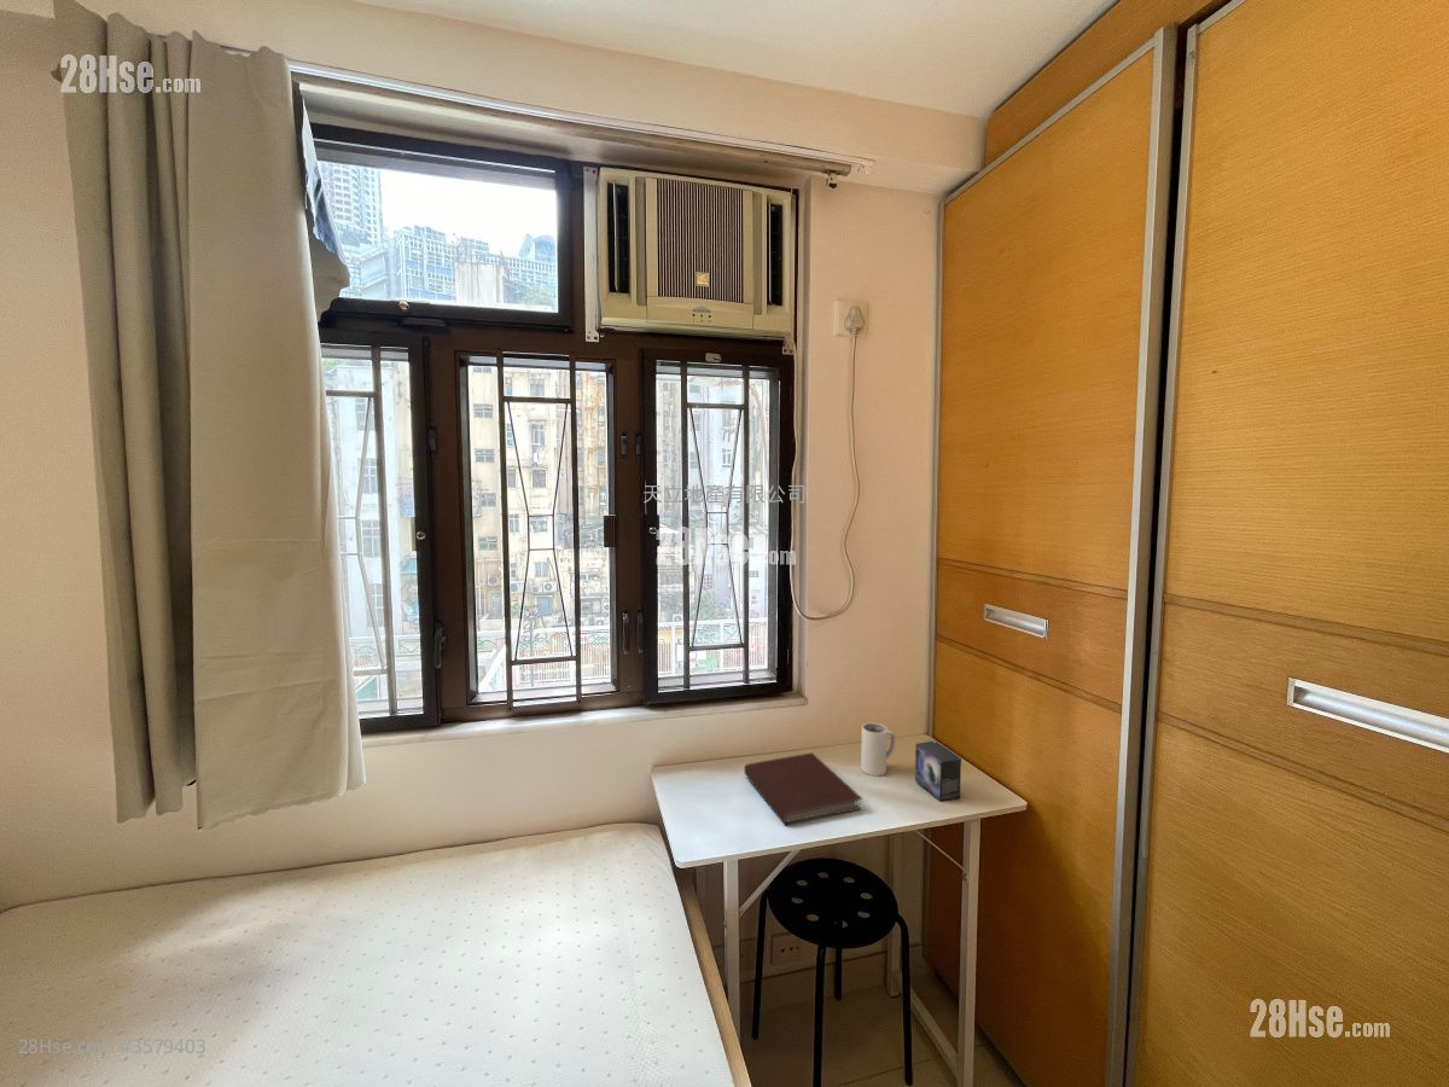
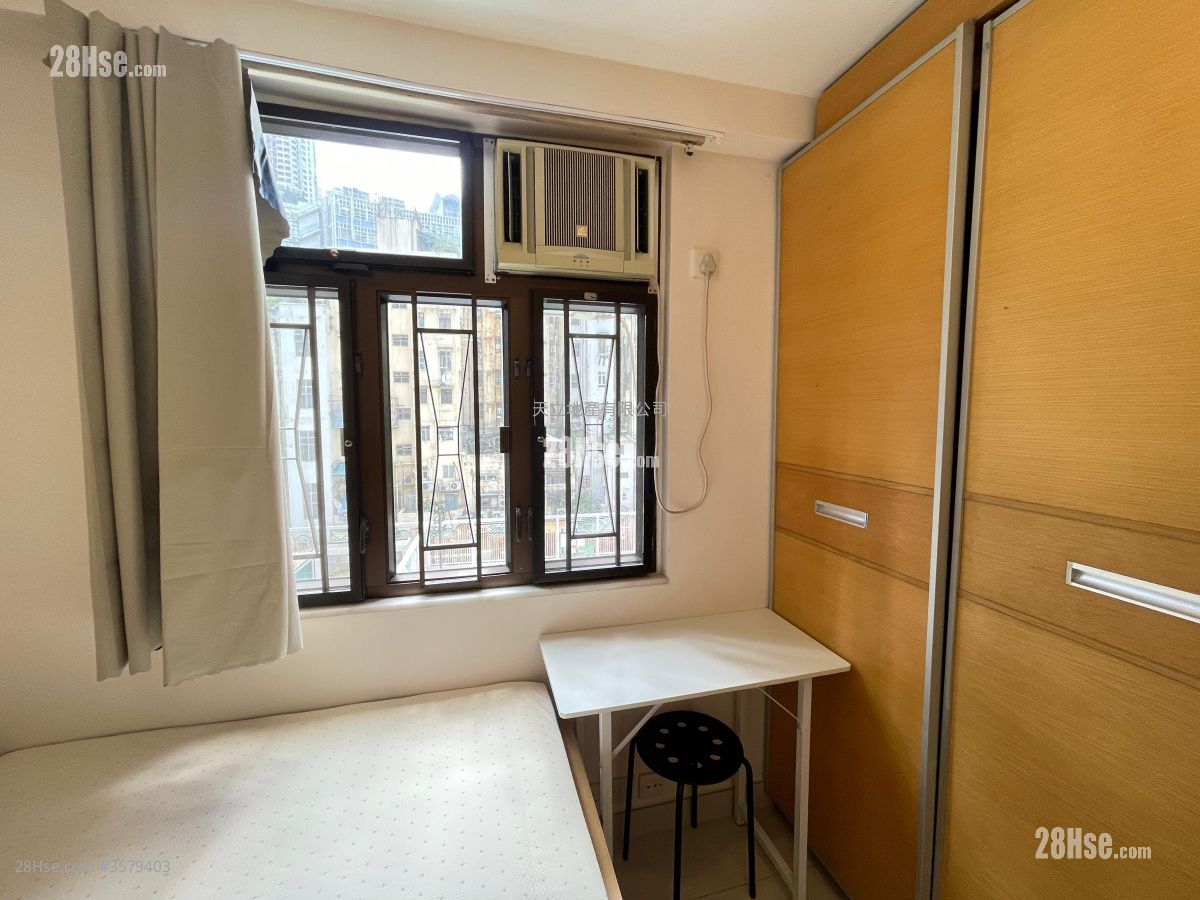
- small box [914,739,962,803]
- mug [860,722,897,777]
- notebook [743,751,865,826]
